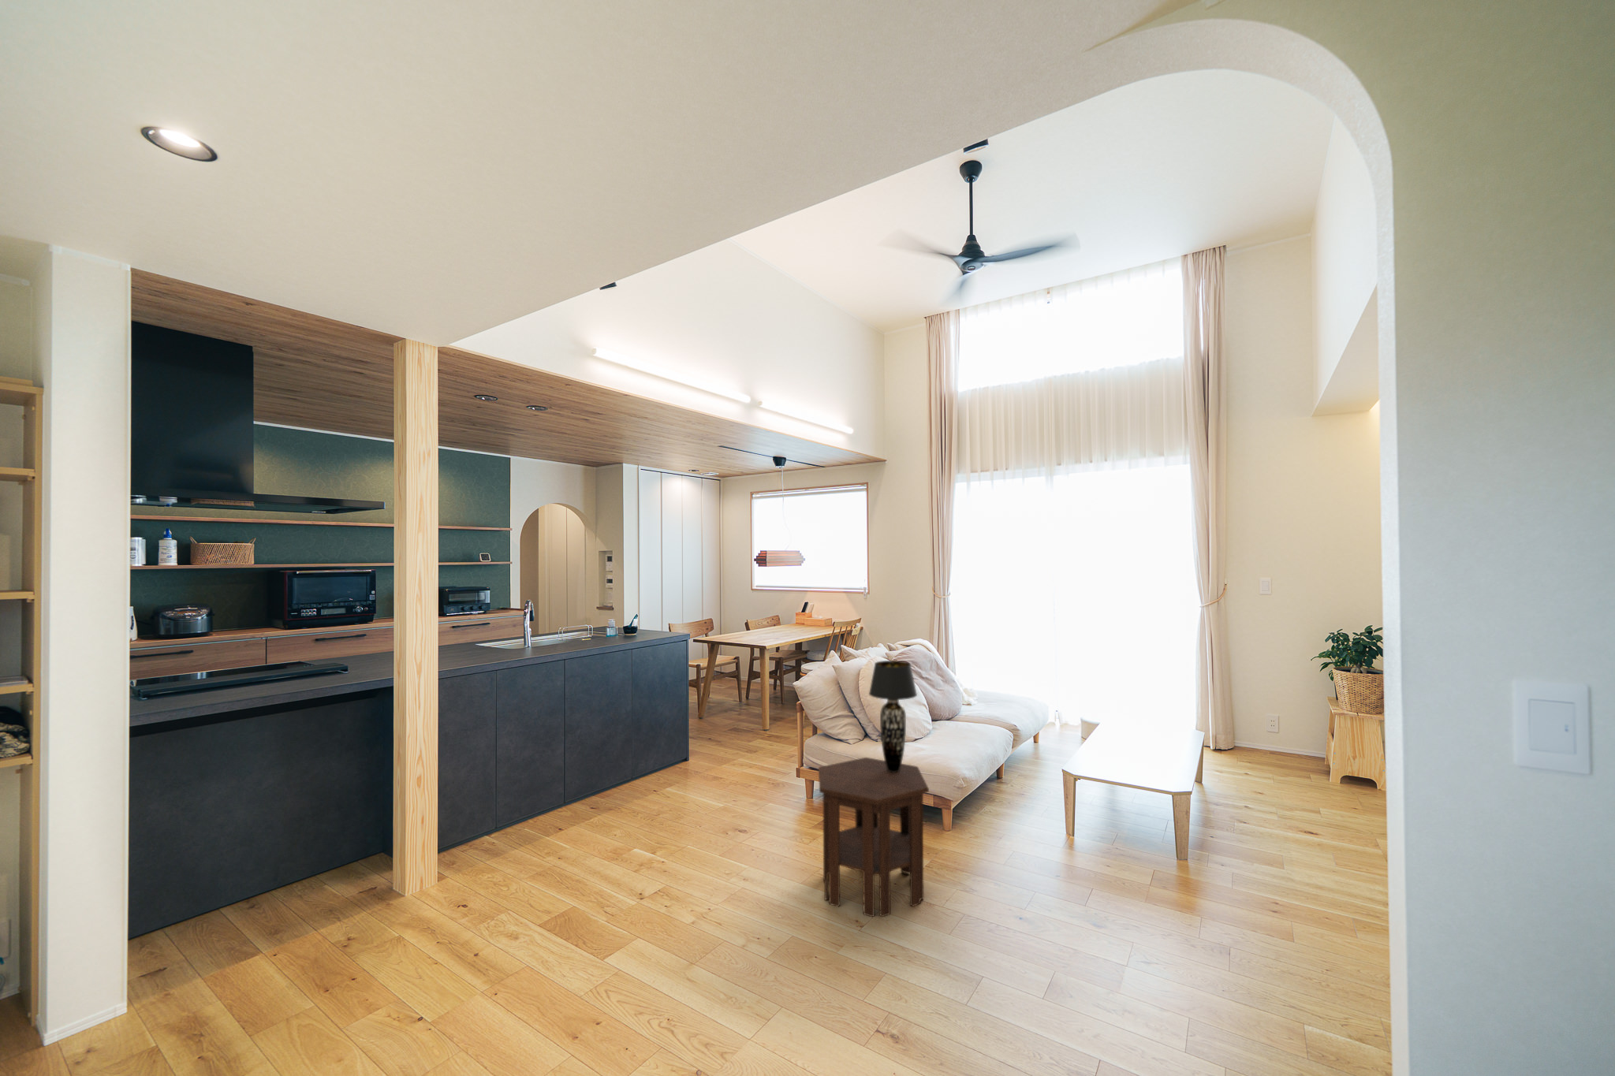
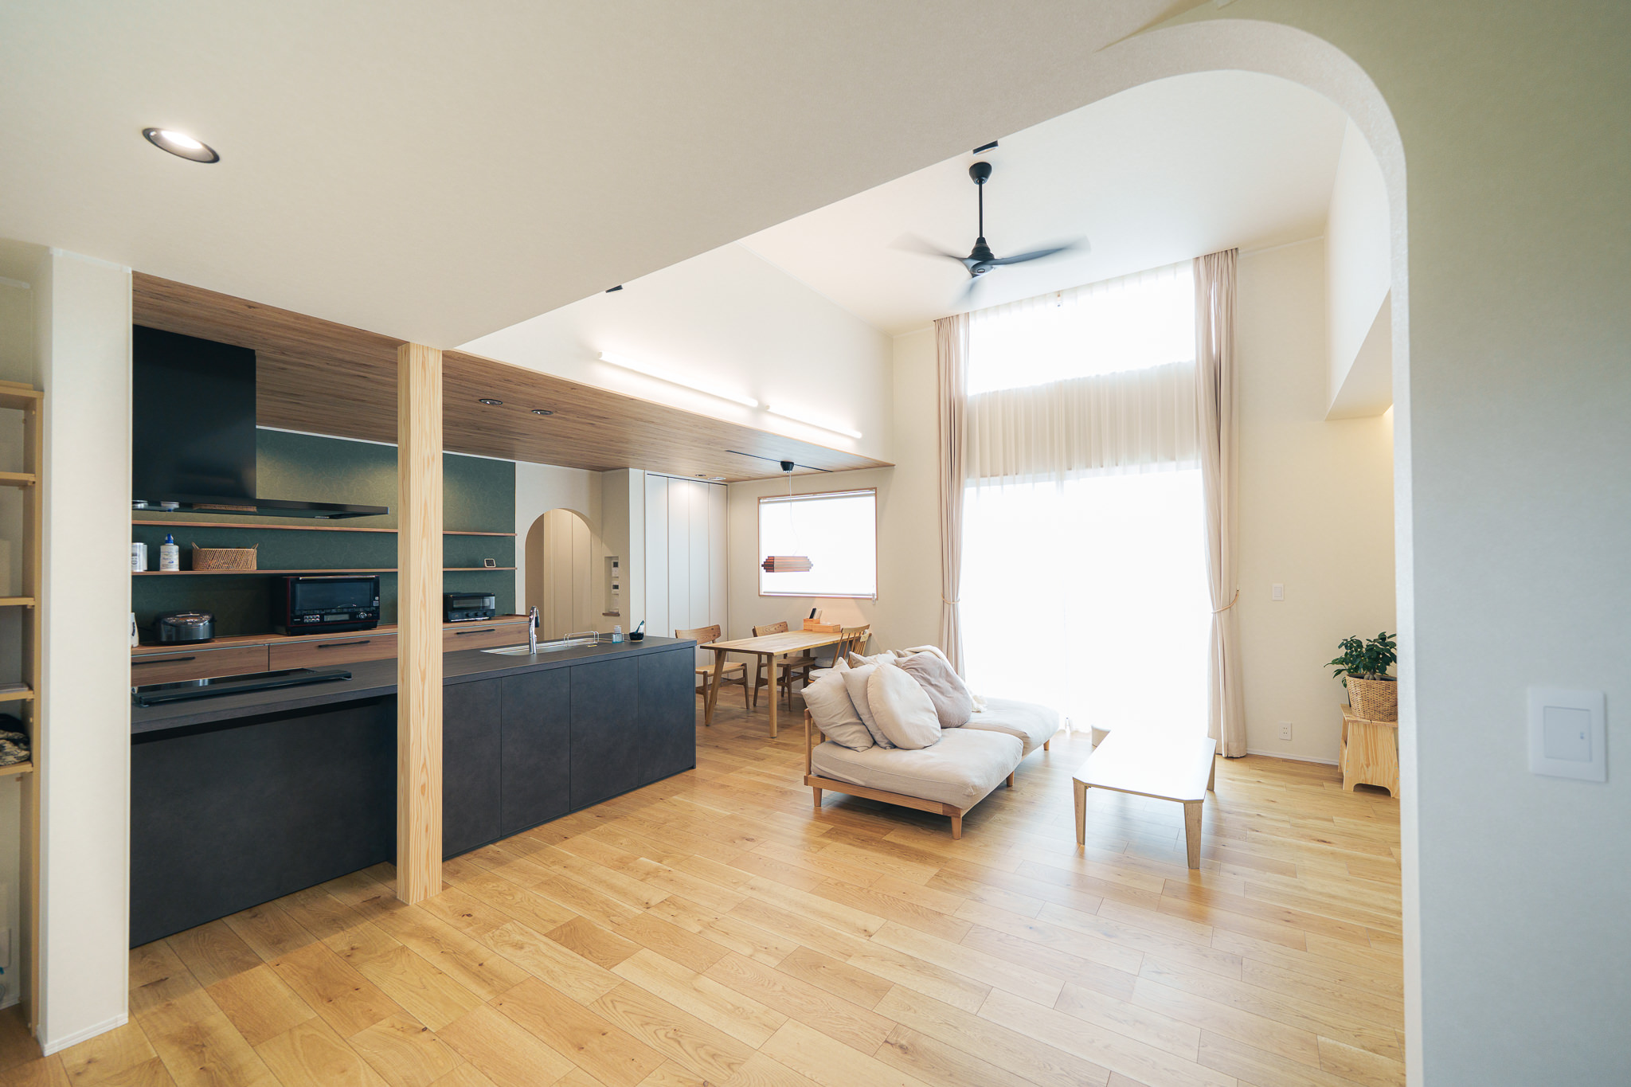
- side table [818,757,929,917]
- table lamp [868,659,917,772]
